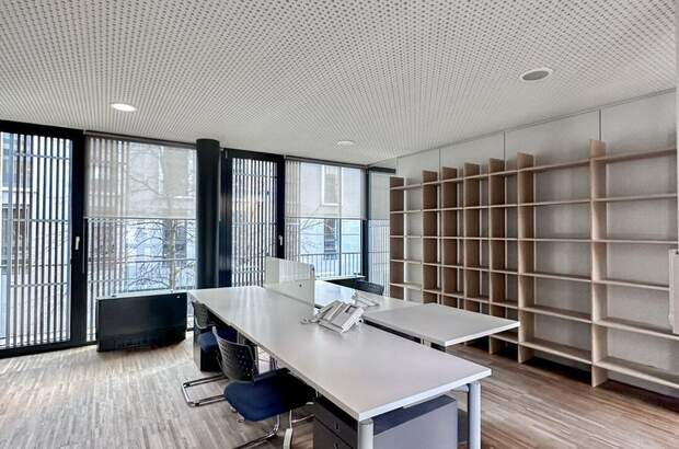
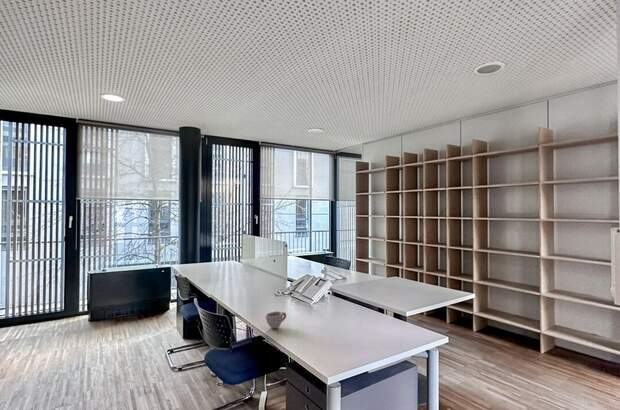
+ cup [265,311,287,329]
